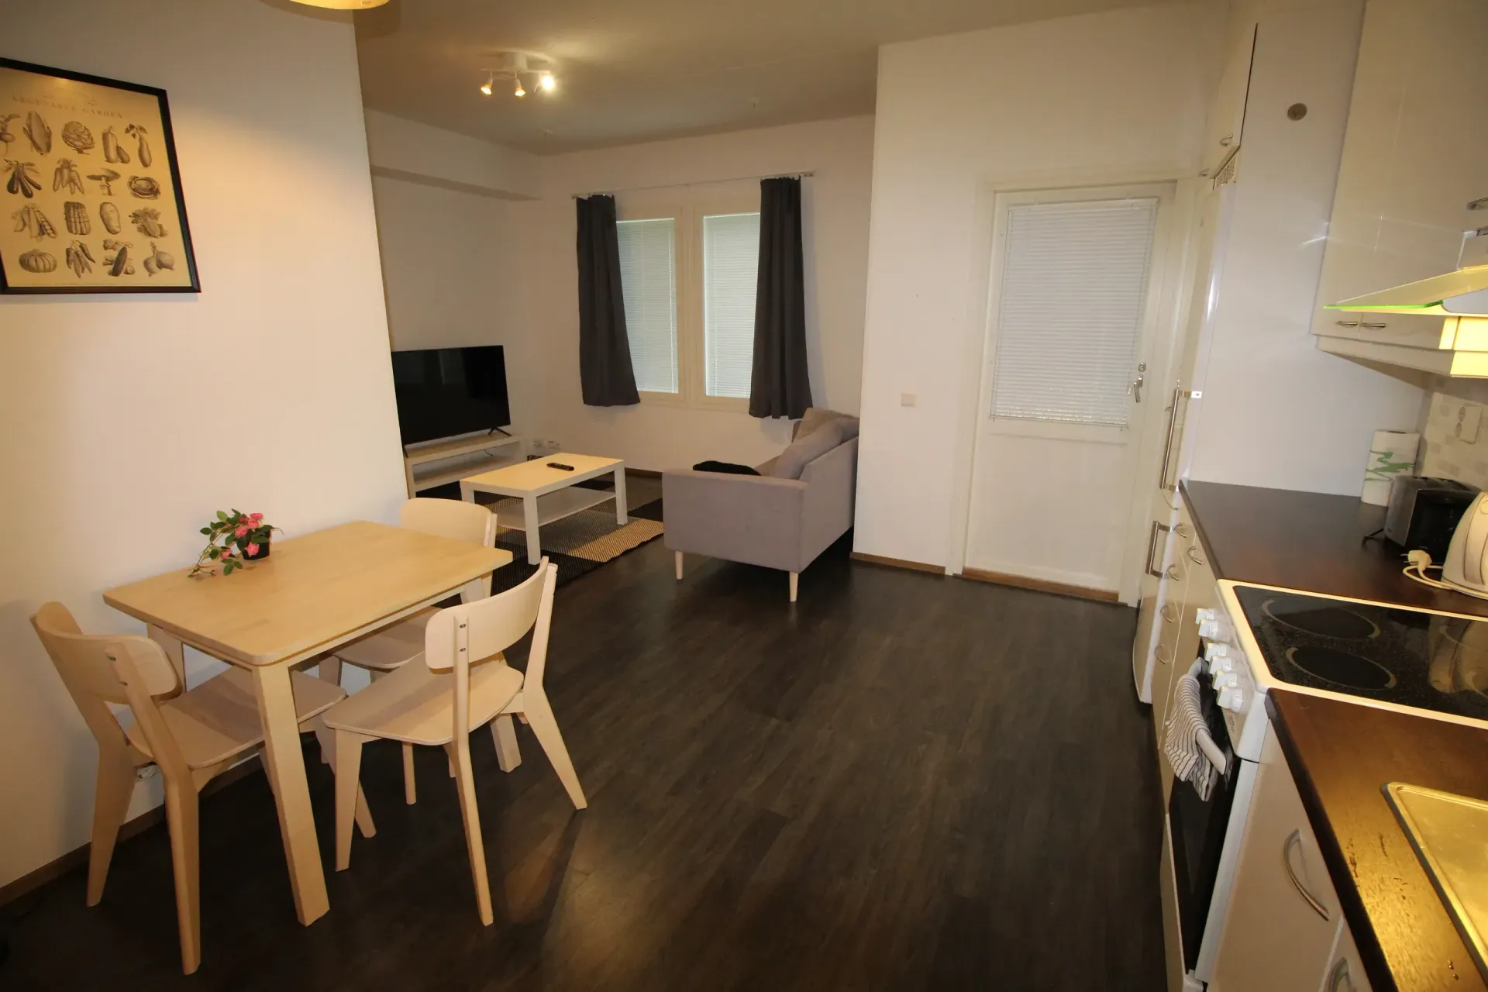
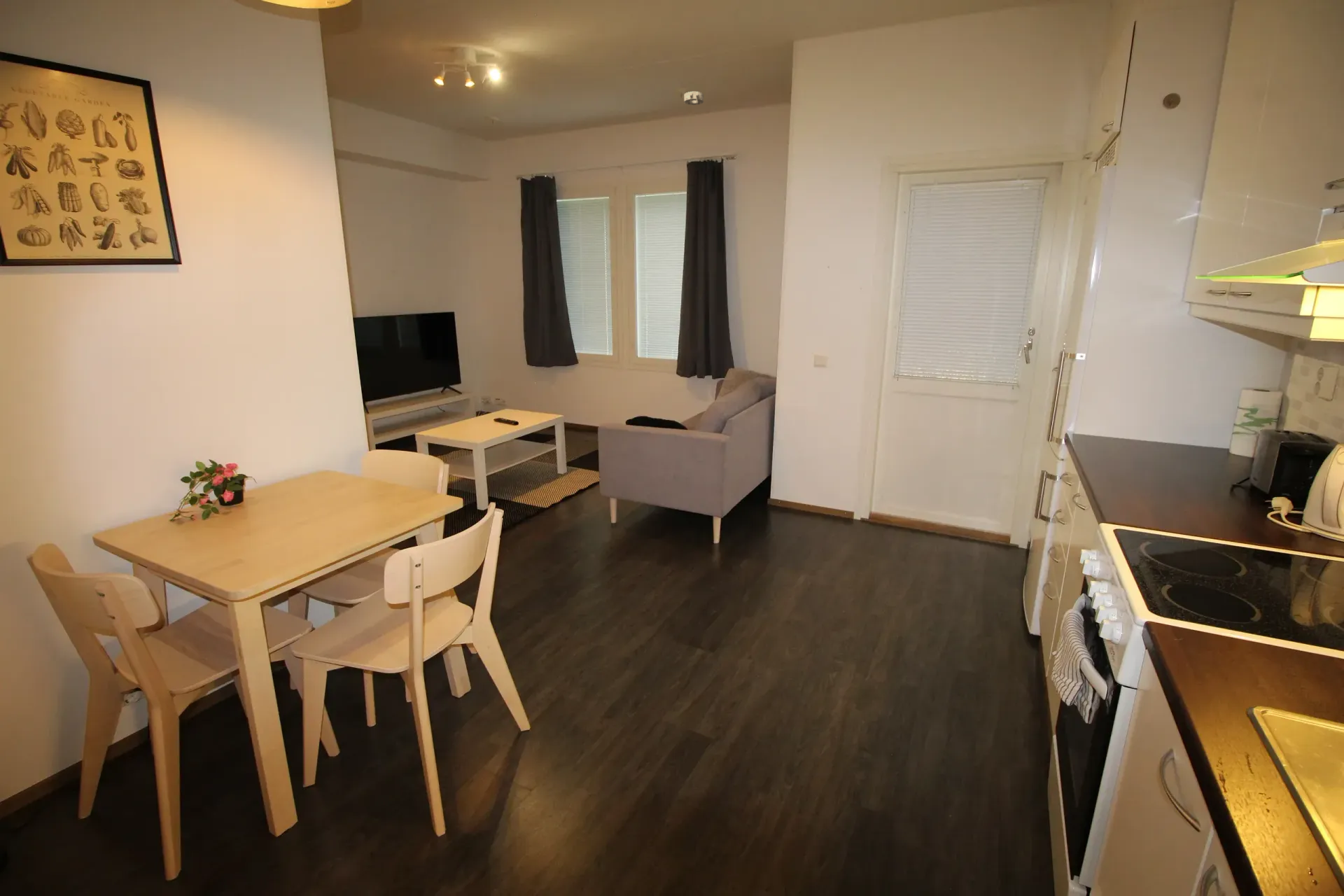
+ smoke detector [683,90,704,106]
